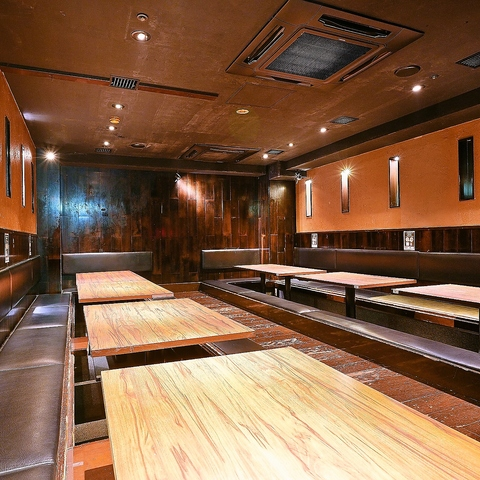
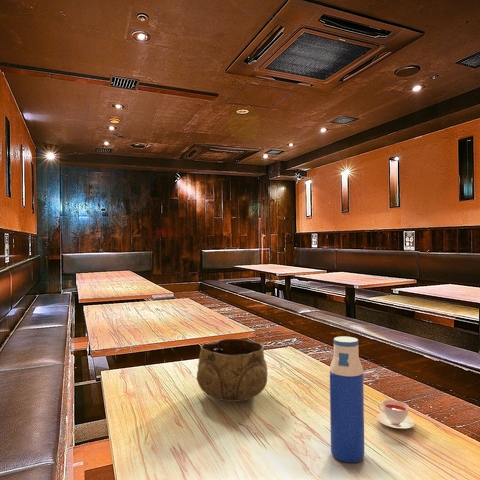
+ teacup [376,399,416,430]
+ decorative bowl [195,338,269,403]
+ water bottle [329,336,365,464]
